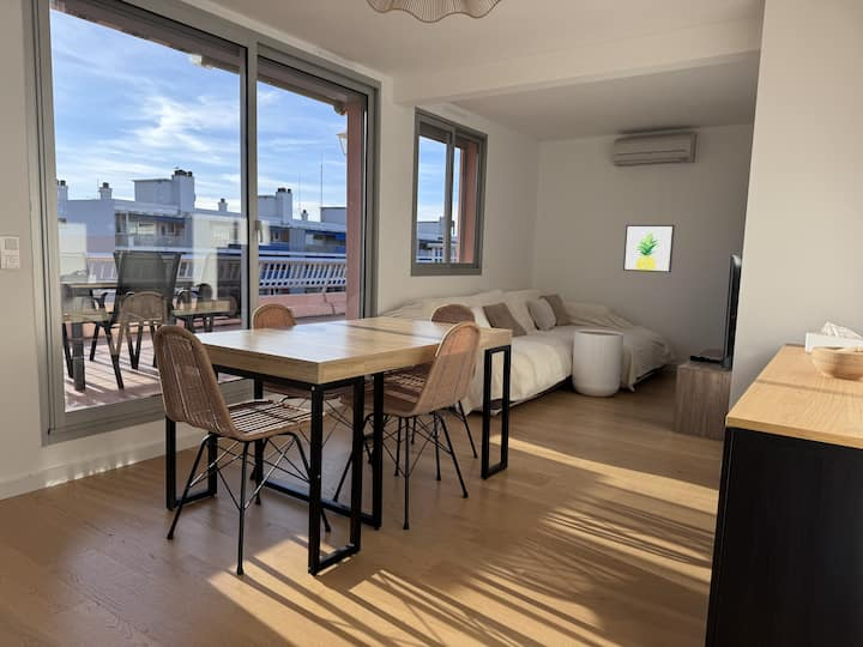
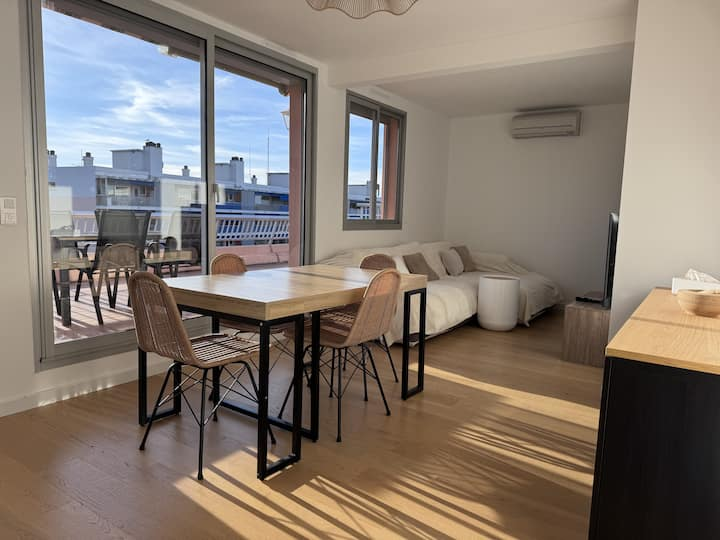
- wall art [622,224,676,273]
